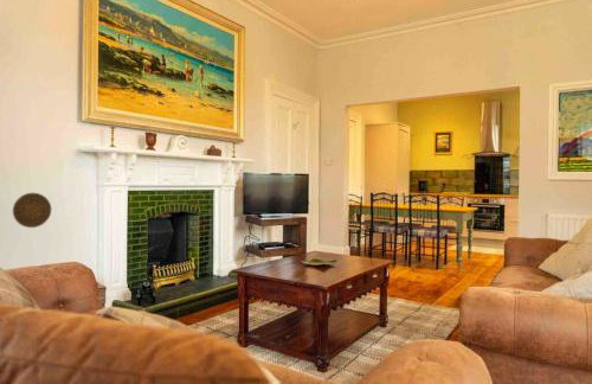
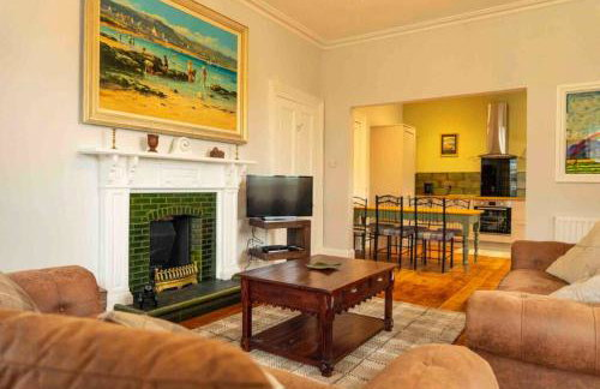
- decorative plate [12,192,52,229]
